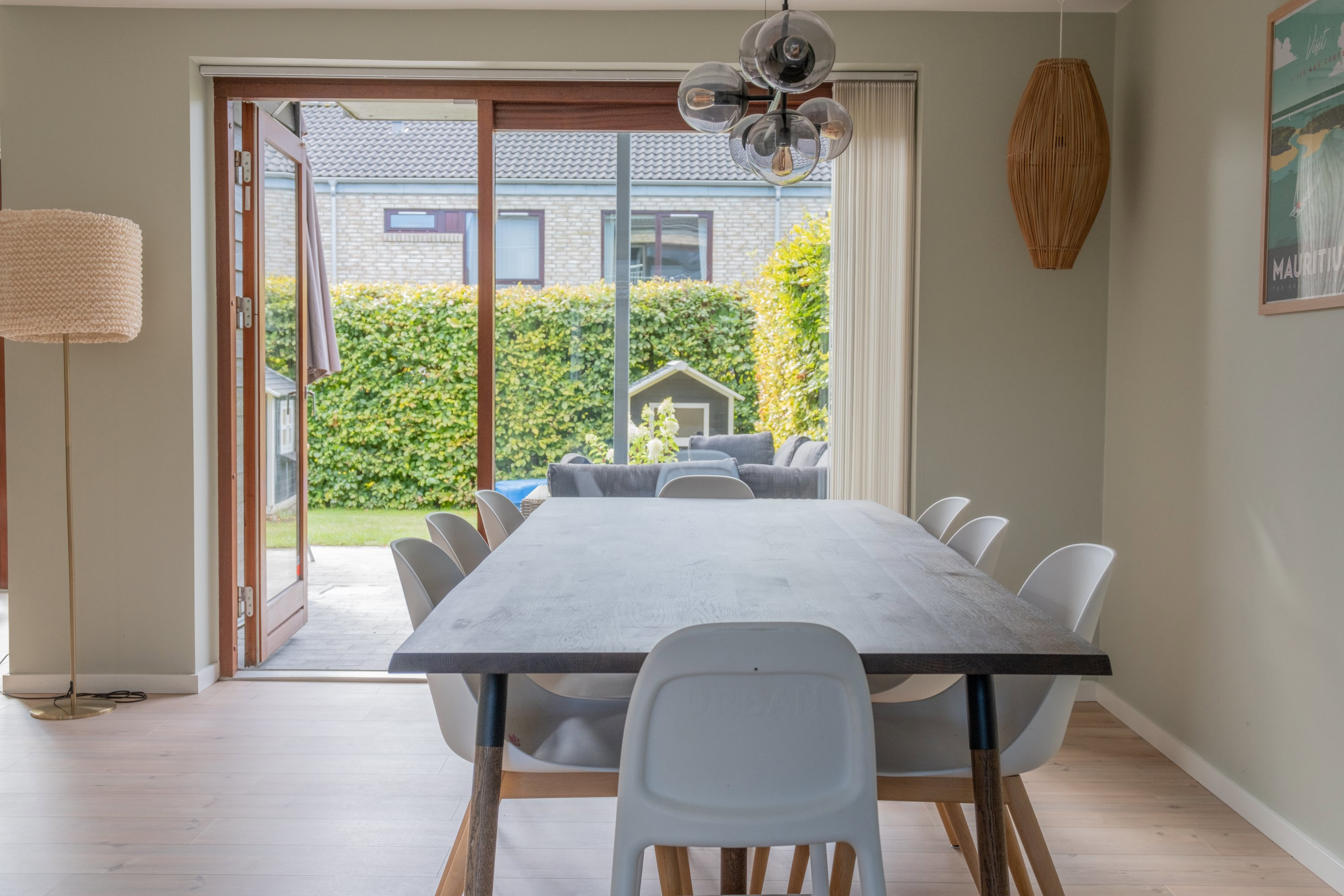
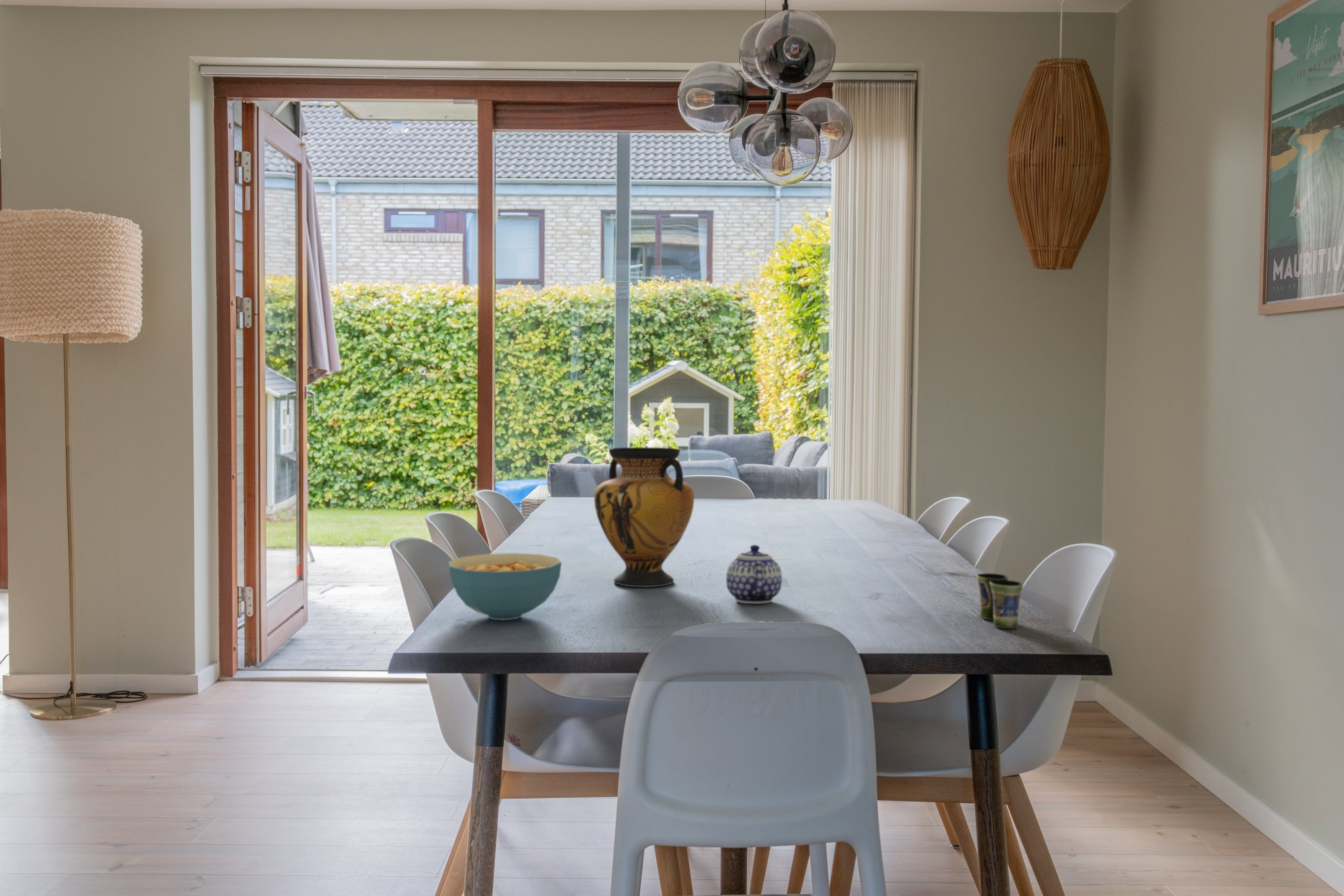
+ cereal bowl [448,553,562,620]
+ vase [594,447,695,588]
+ teapot [726,544,783,604]
+ cup [976,573,1024,629]
